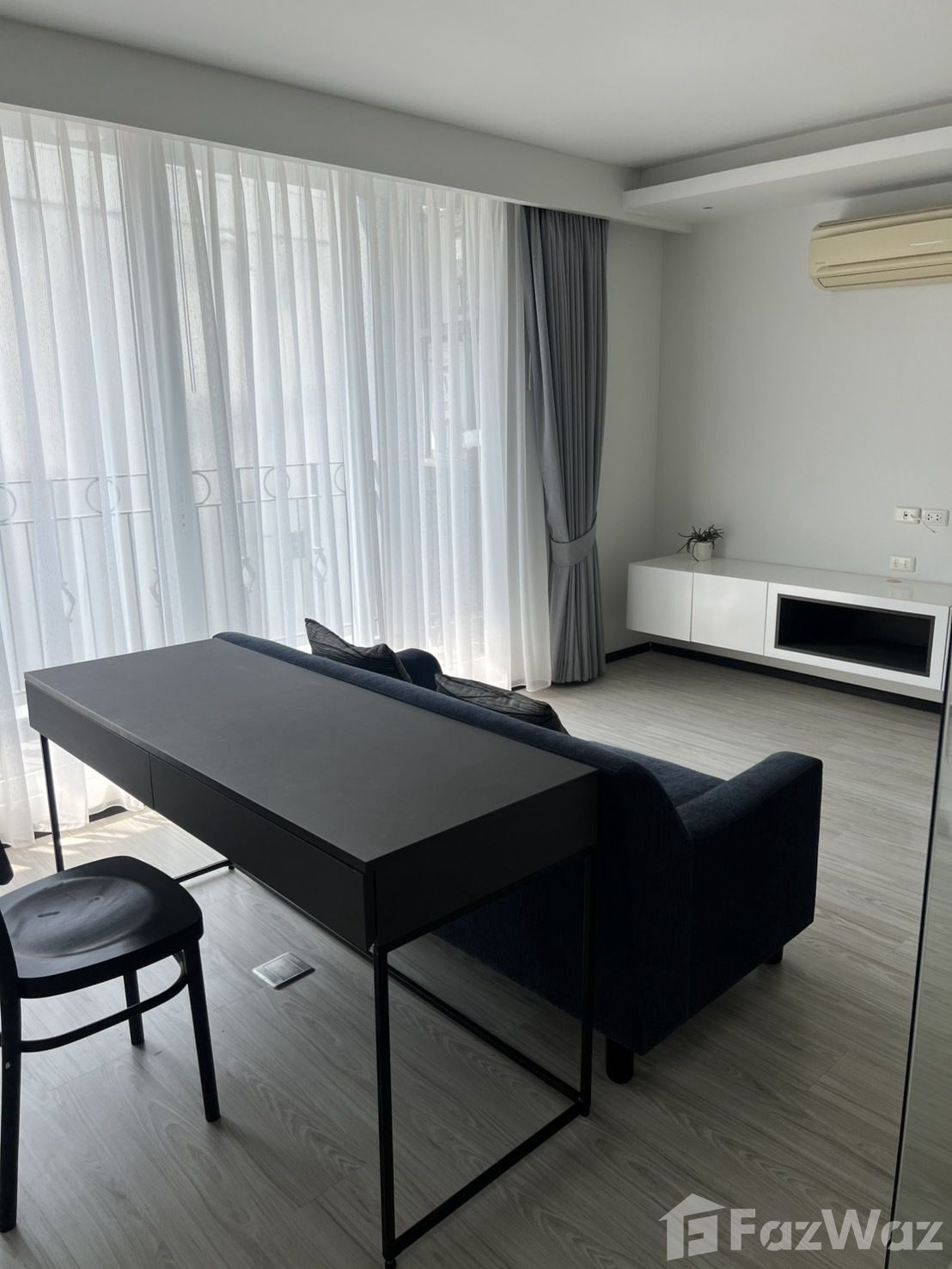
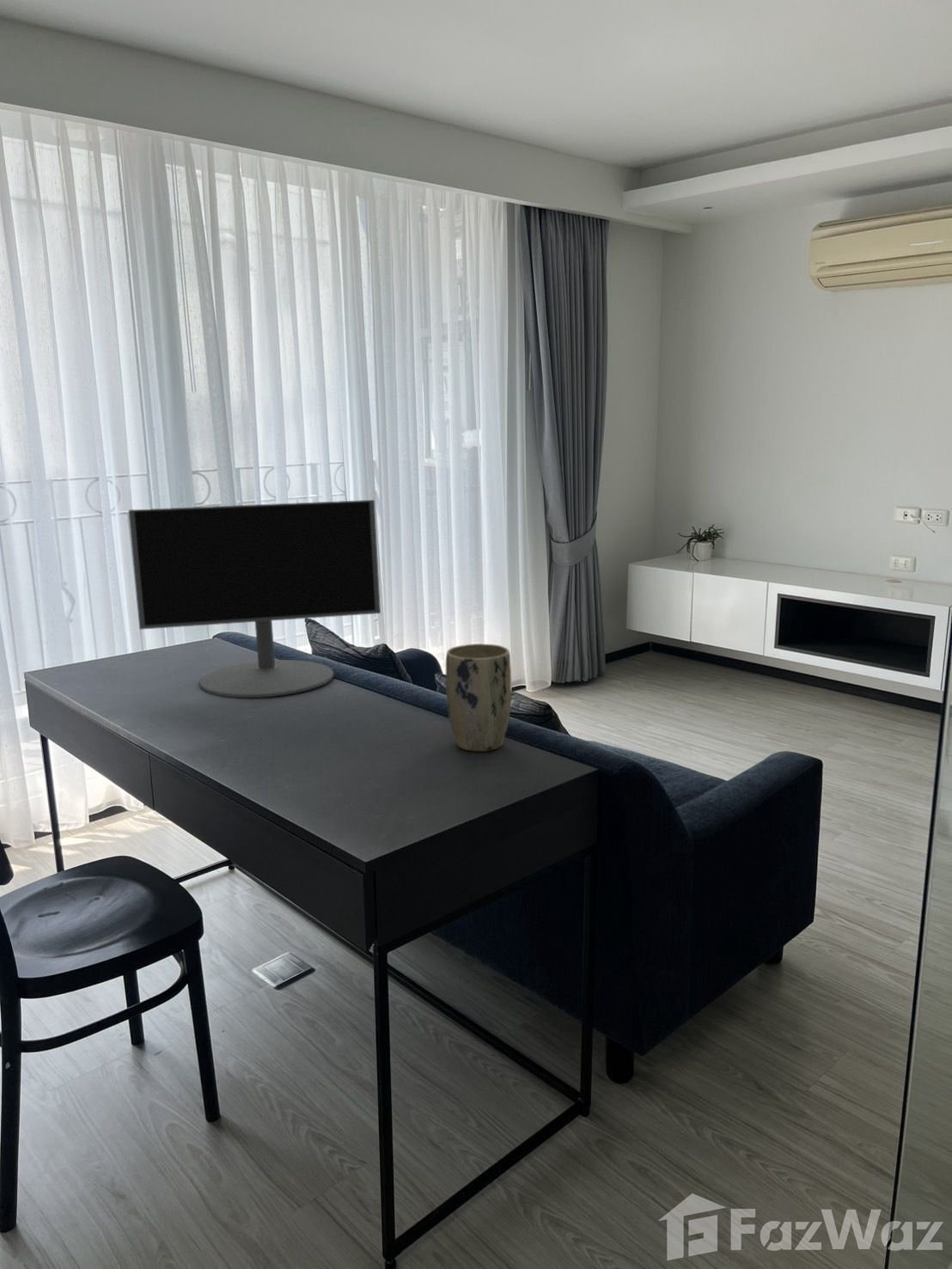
+ plant pot [445,643,512,752]
+ computer monitor [128,499,381,699]
